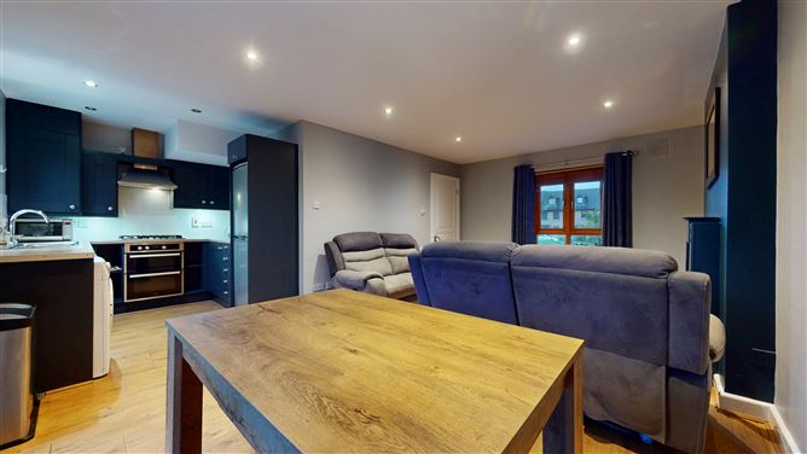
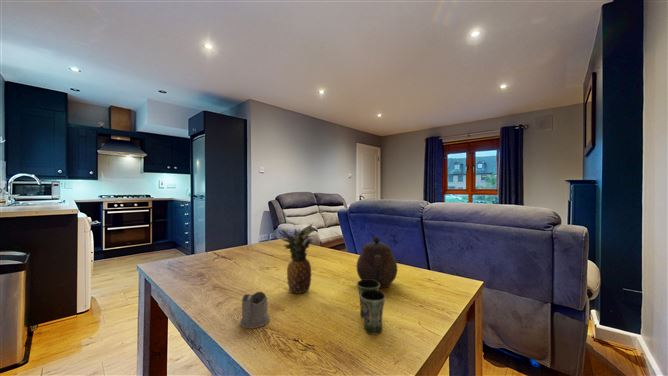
+ tea glass holder [239,291,271,329]
+ cup [356,280,387,335]
+ fruit [279,222,317,294]
+ teapot [356,236,398,289]
